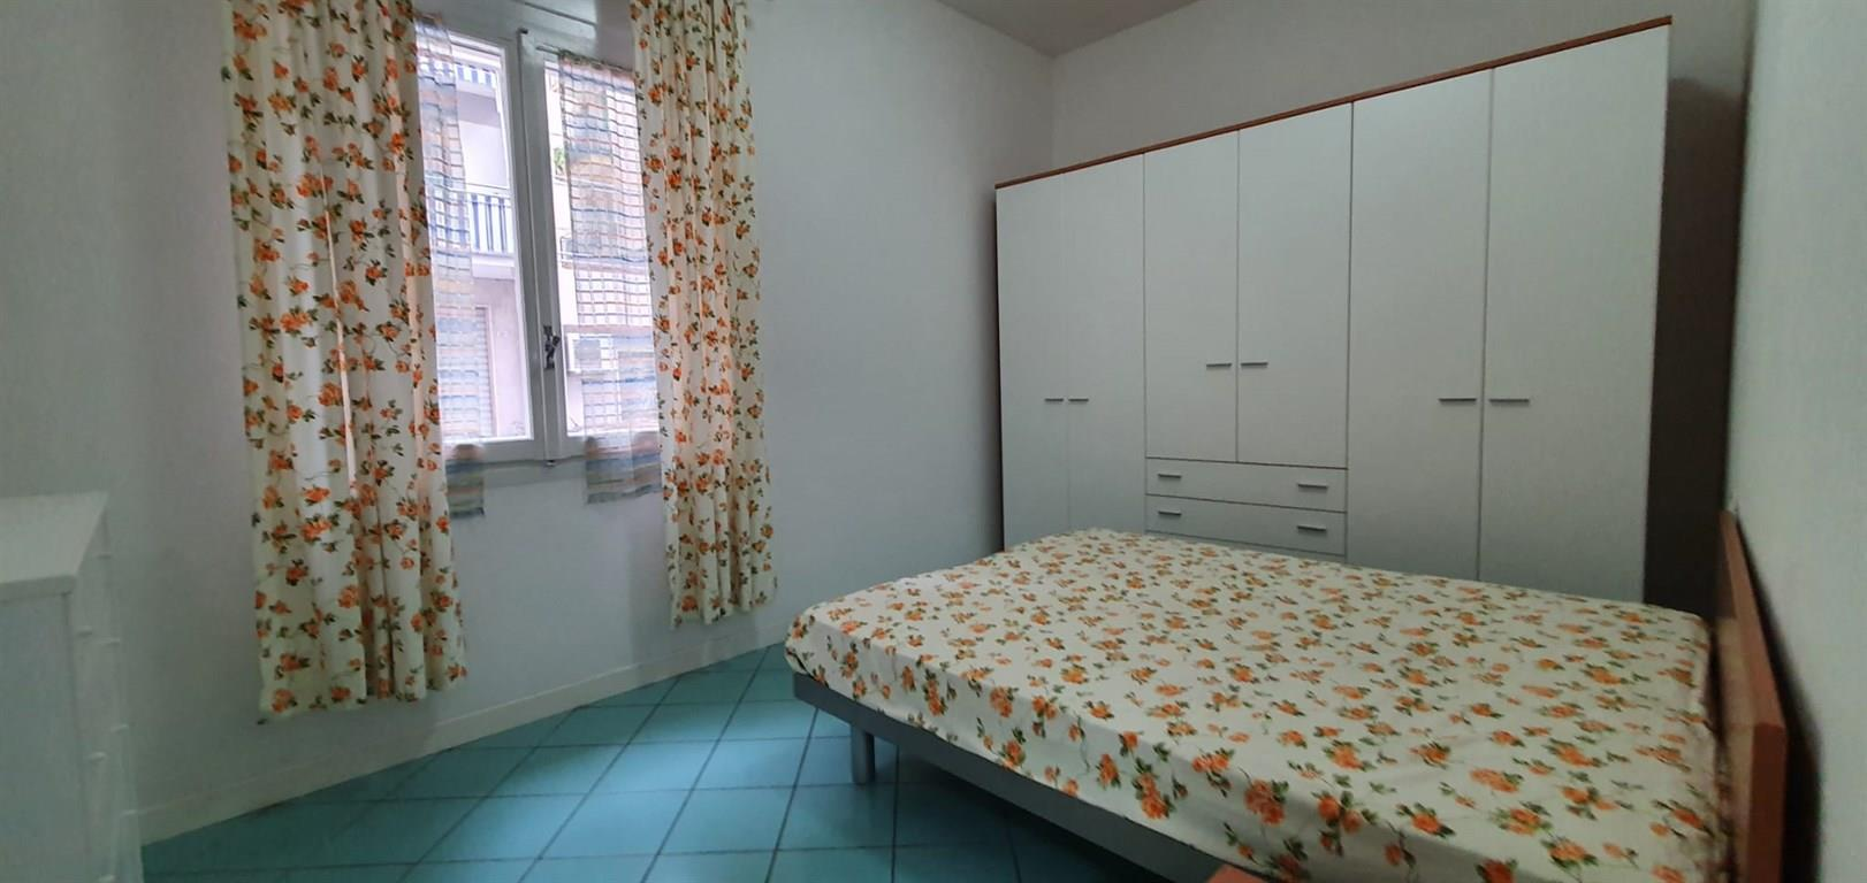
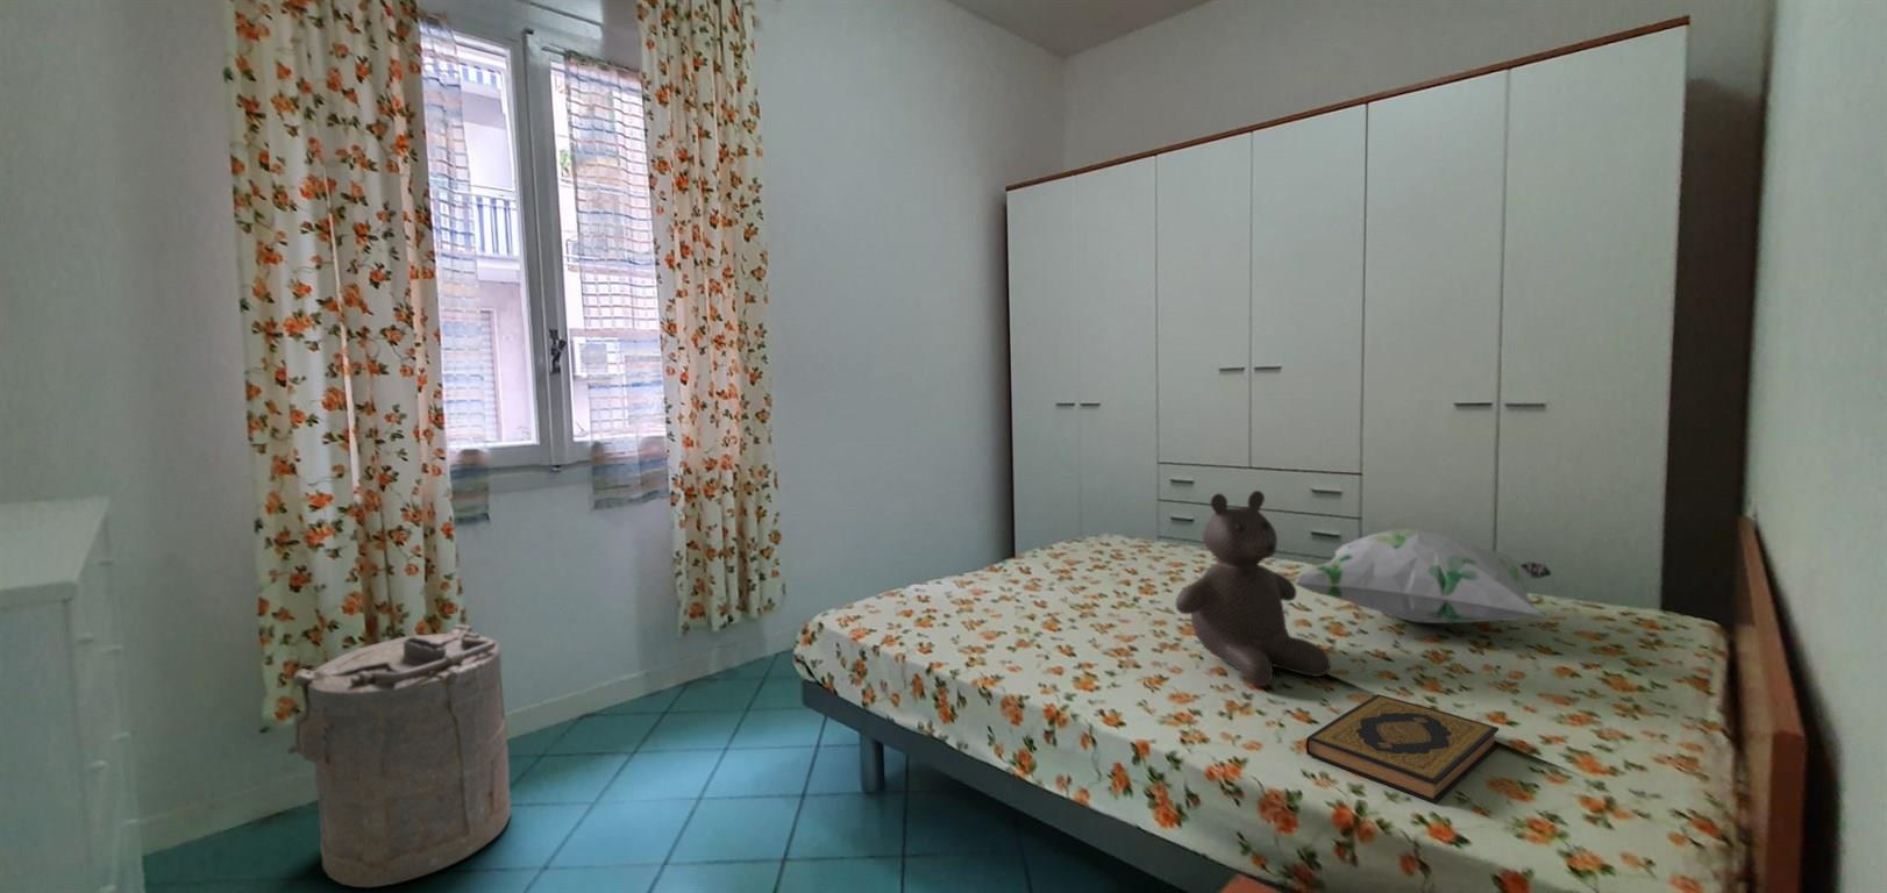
+ decorative pillow [1292,528,1554,625]
+ laundry hamper [286,623,511,888]
+ teddy bear [1175,490,1332,687]
+ hardback book [1305,693,1499,805]
